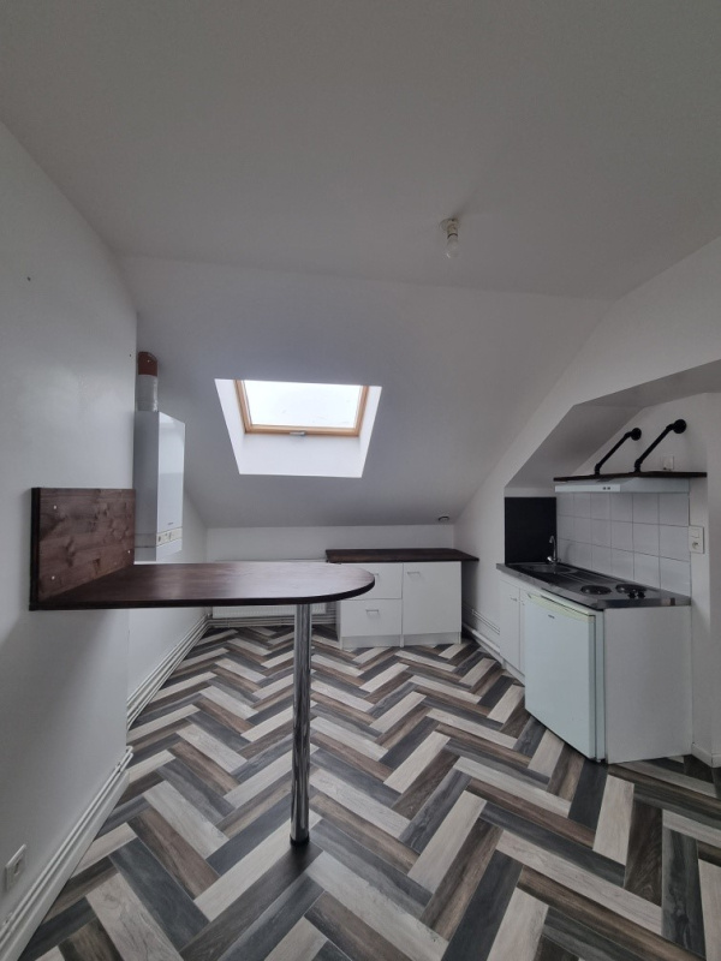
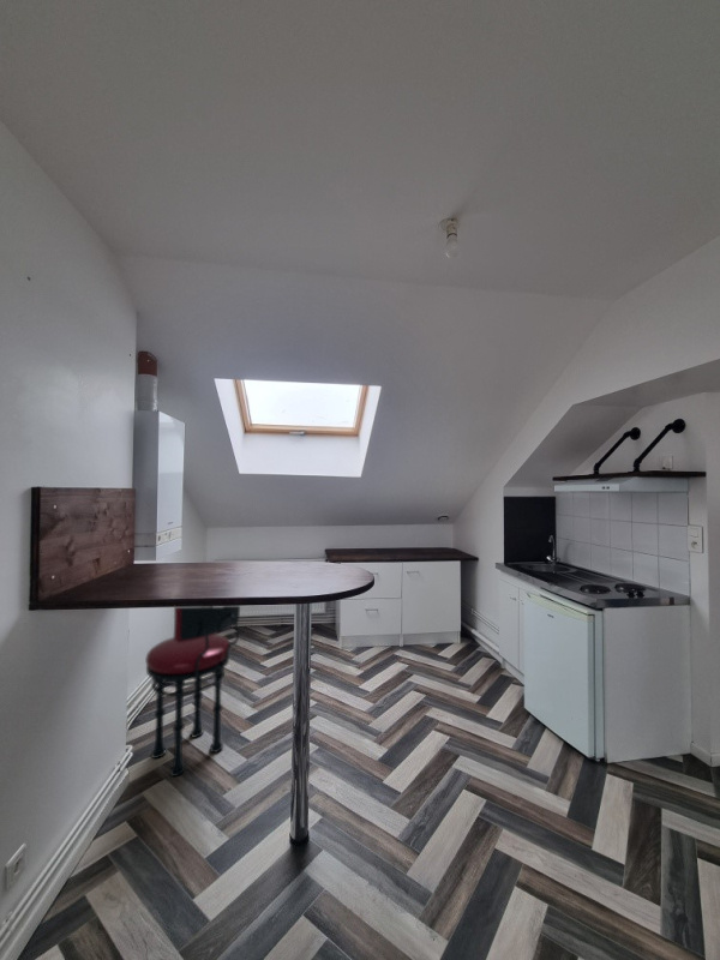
+ stool [144,605,241,778]
